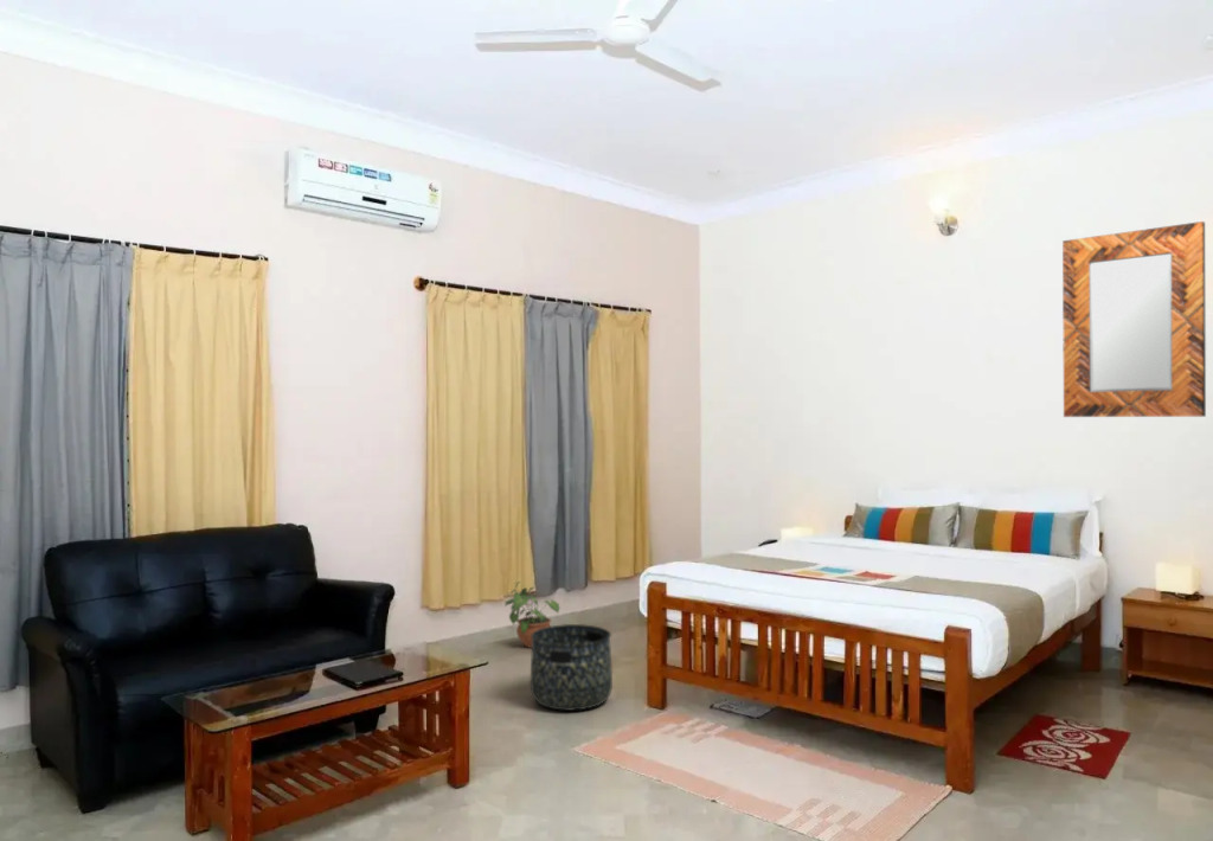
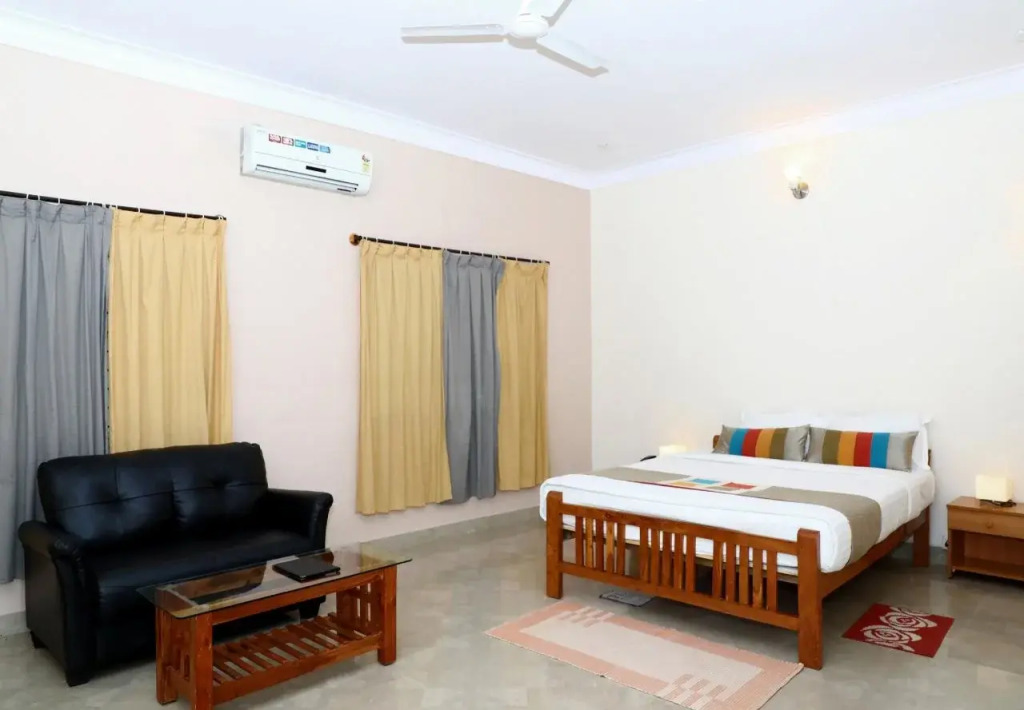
- home mirror [1061,220,1207,418]
- basket [530,623,614,712]
- potted plant [503,580,561,649]
